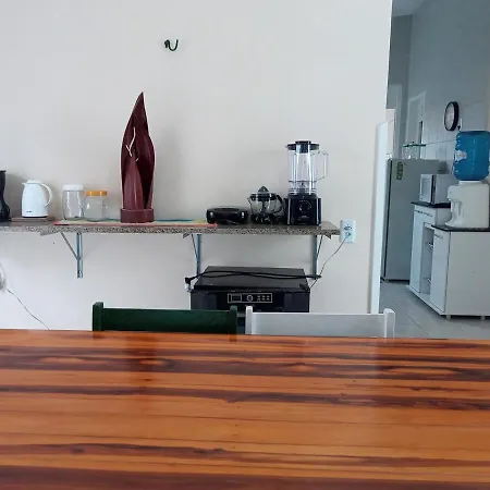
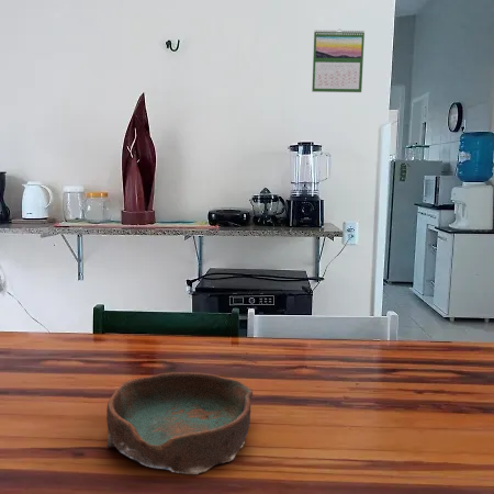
+ calendar [311,29,366,93]
+ bowl [105,371,254,475]
